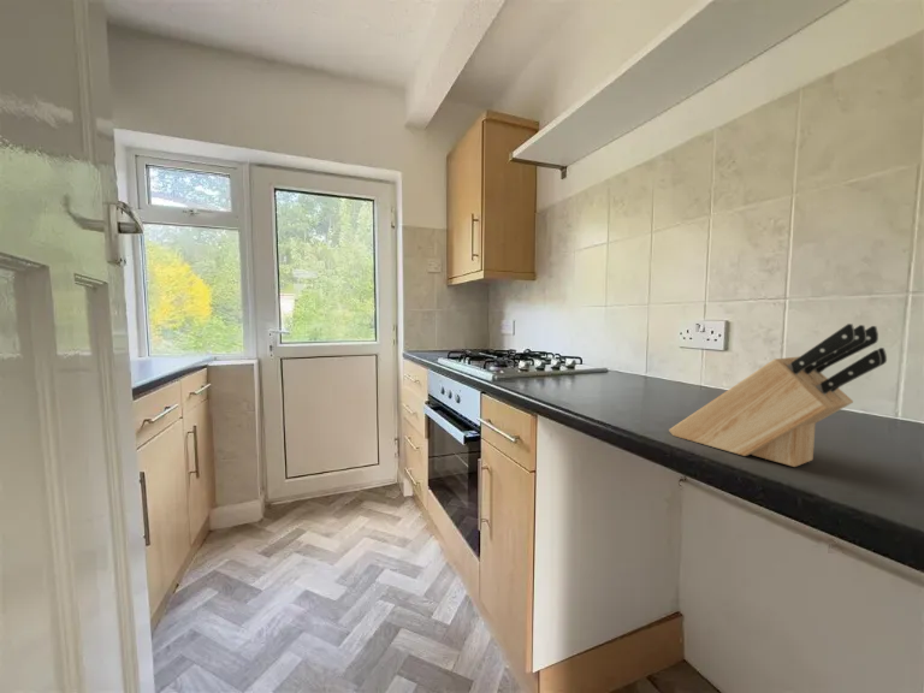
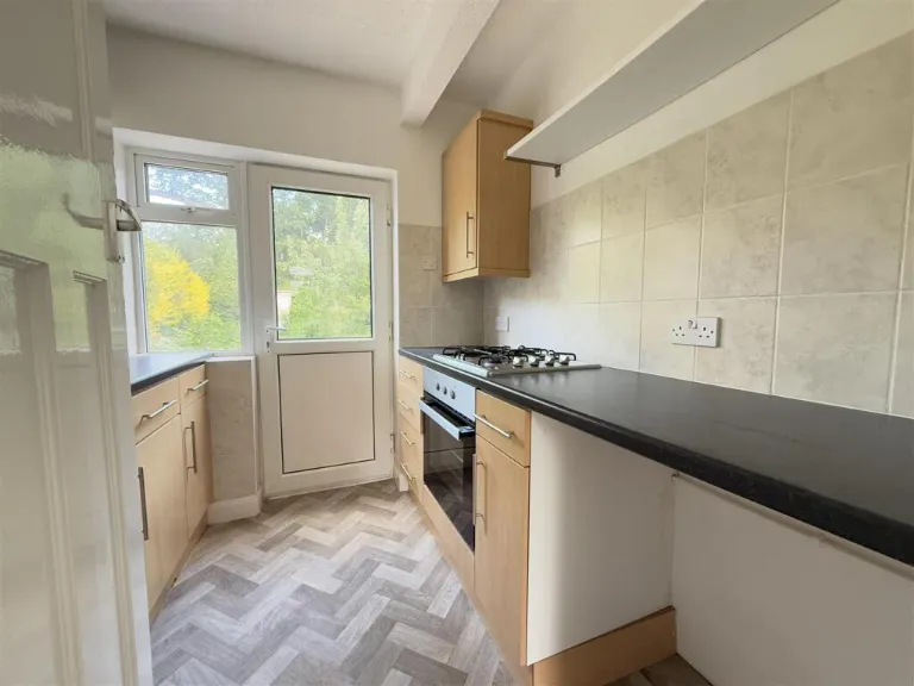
- knife block [668,322,888,468]
